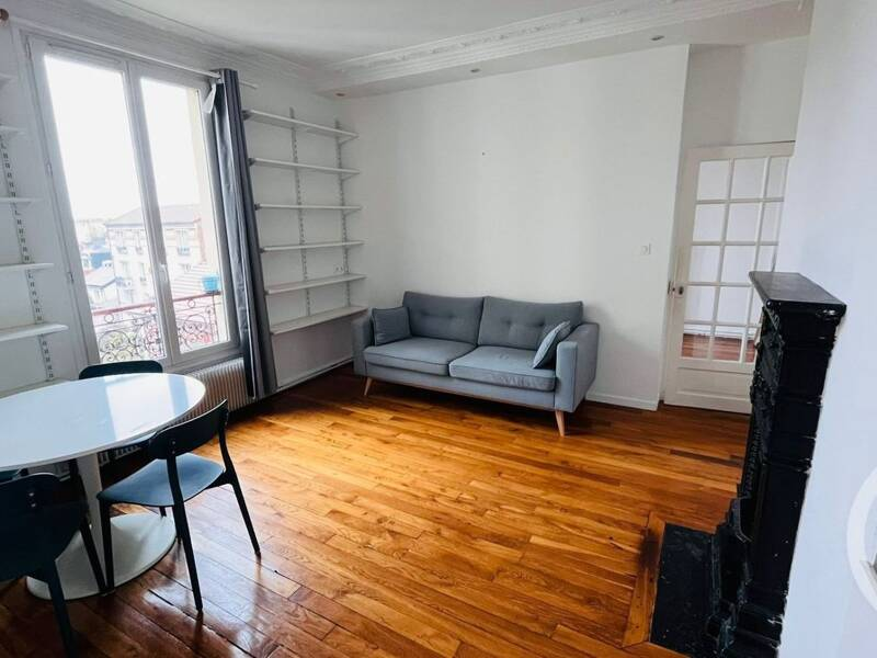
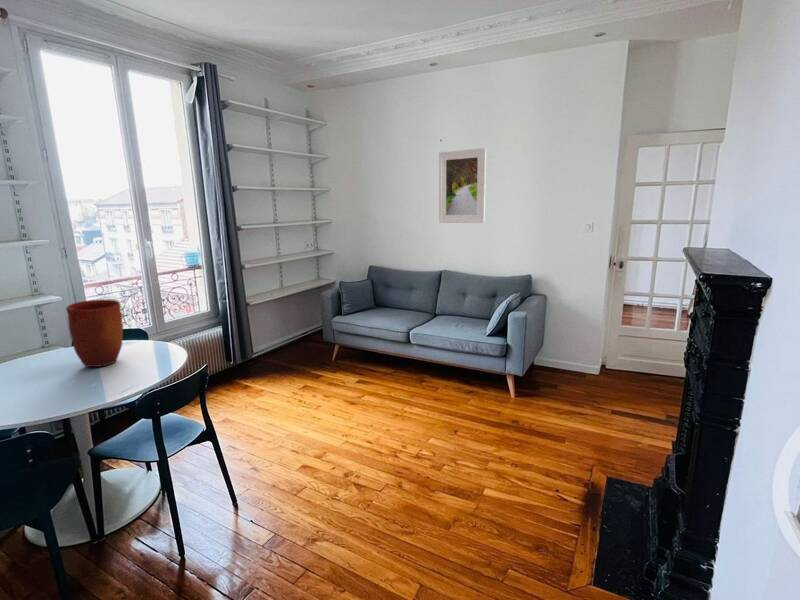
+ vase [65,298,124,368]
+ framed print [438,147,487,224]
